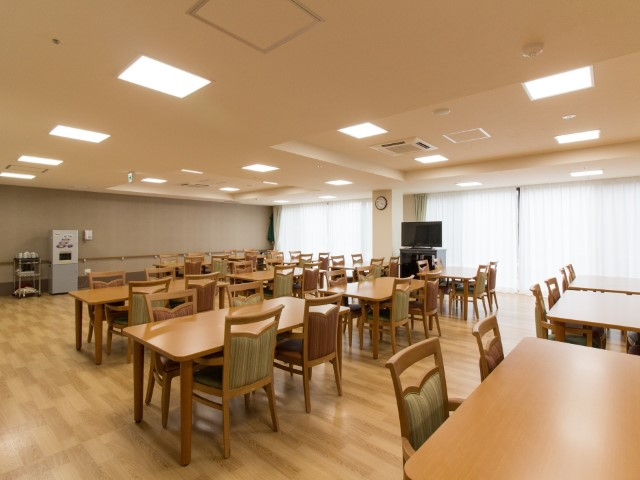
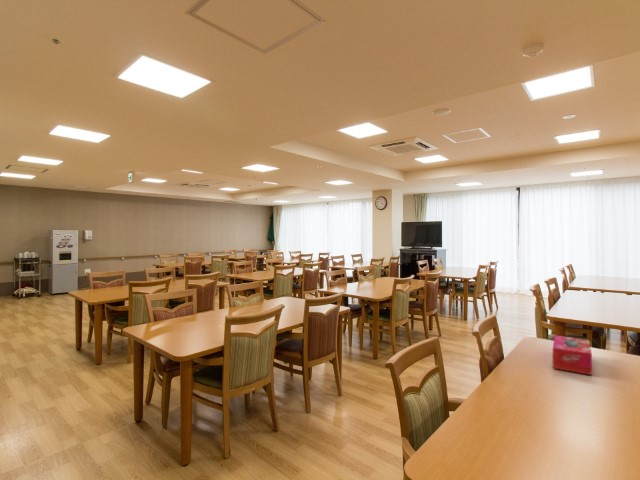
+ tissue box [552,334,593,376]
